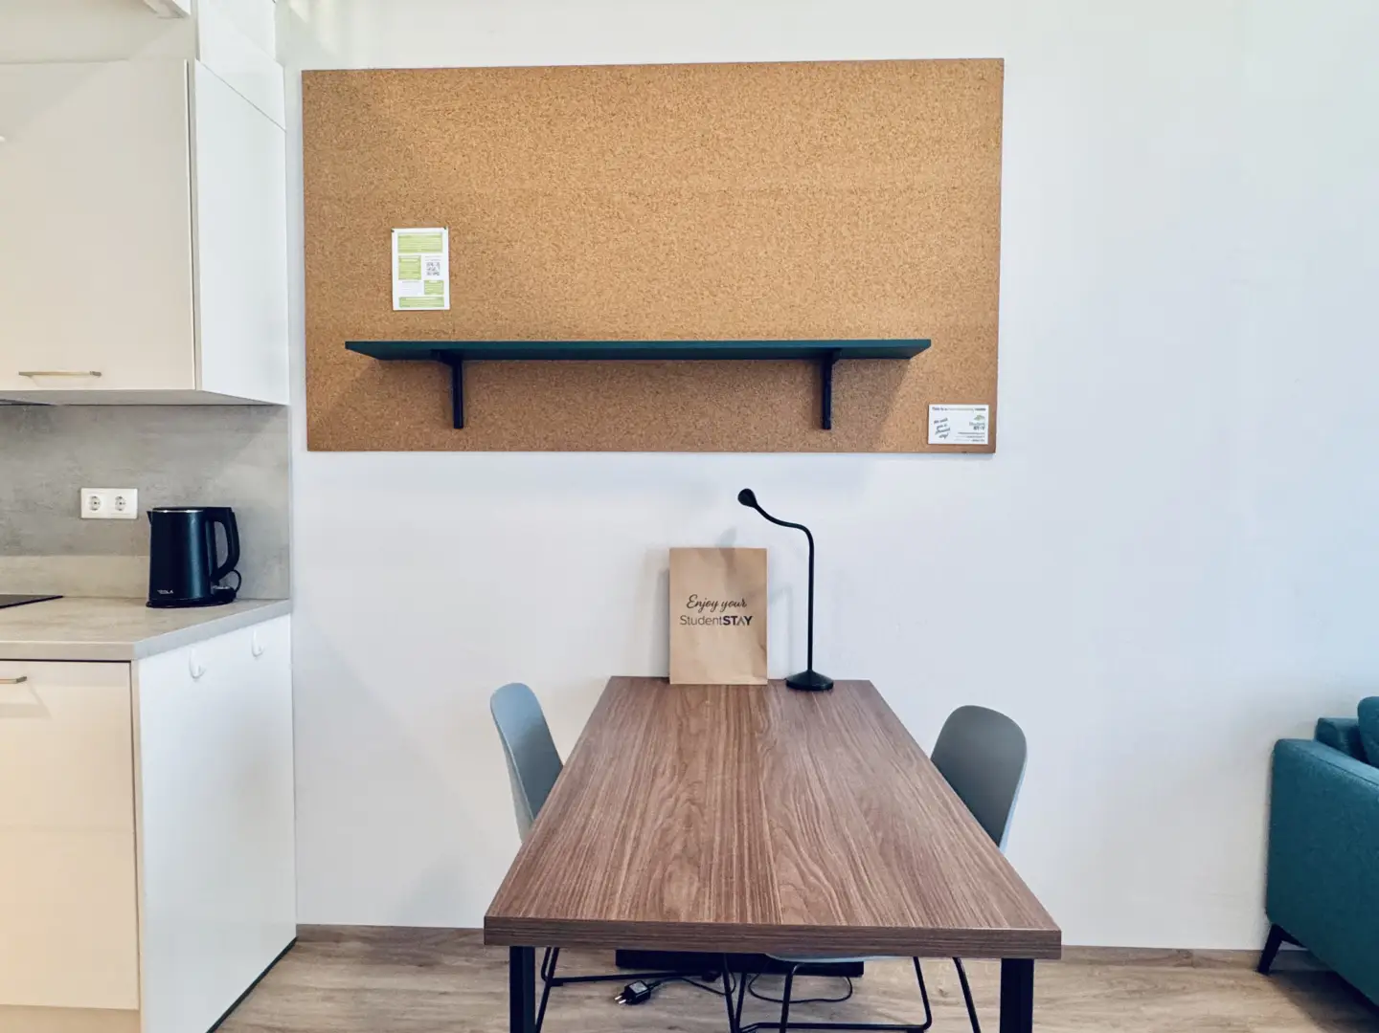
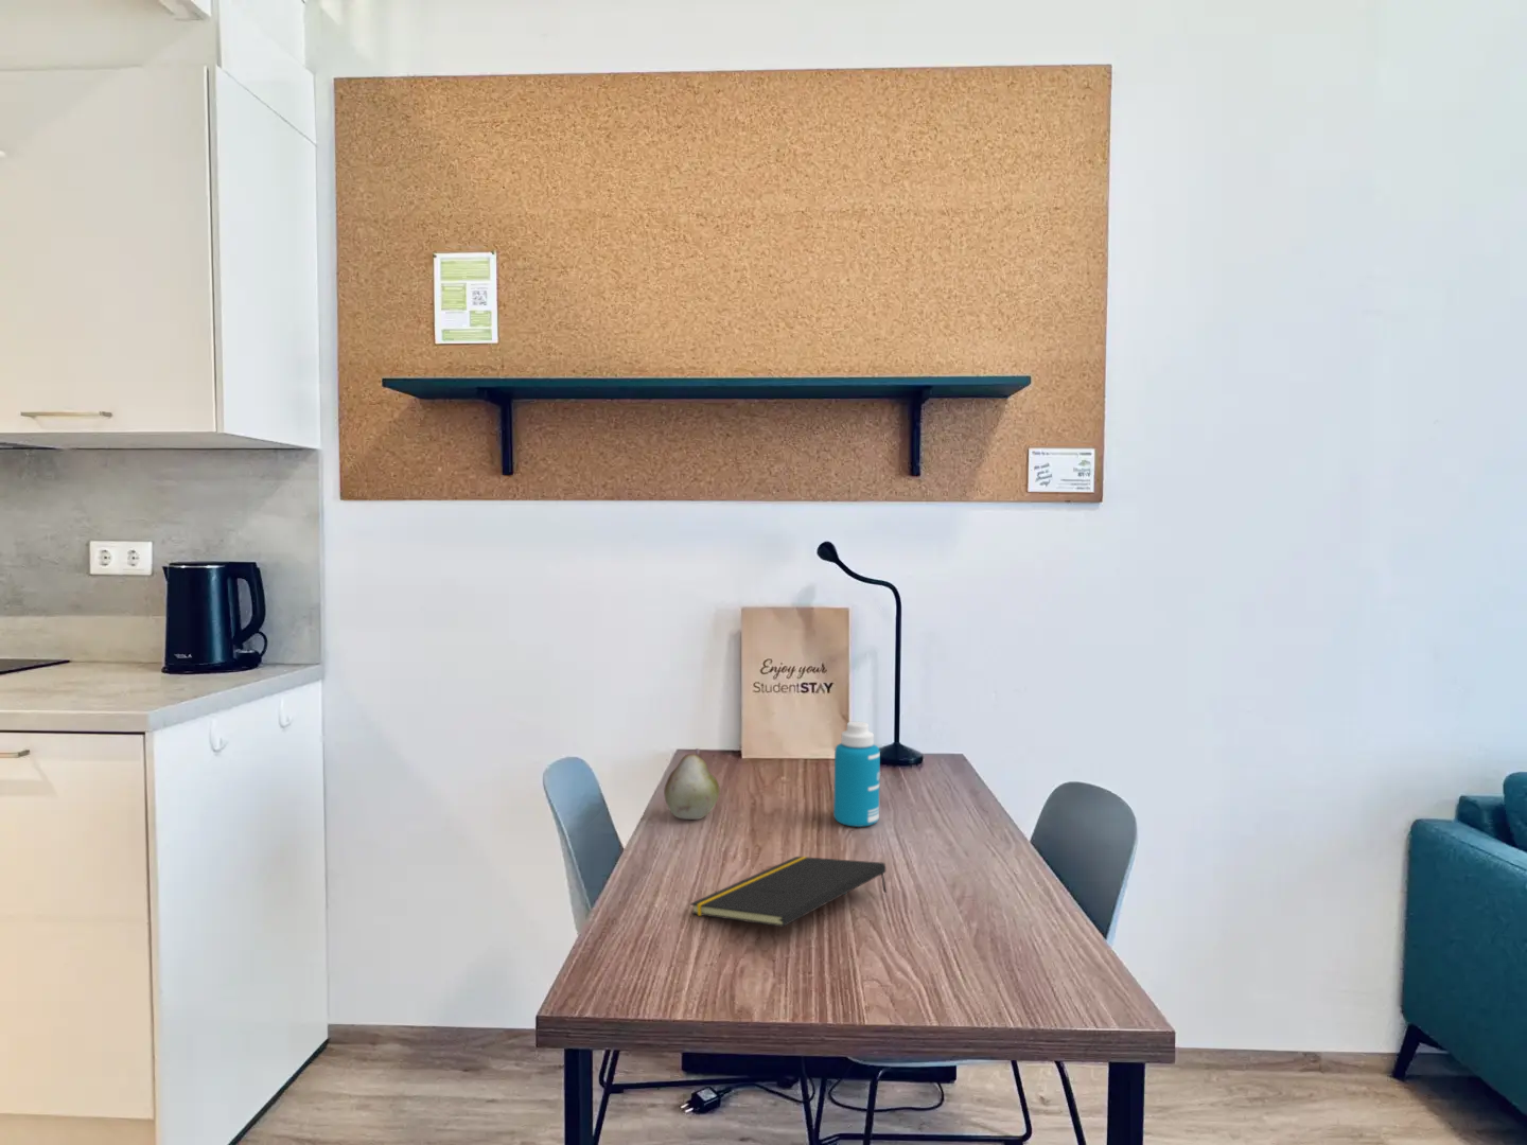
+ bottle [832,720,881,827]
+ notepad [689,855,887,927]
+ fruit [663,747,721,820]
